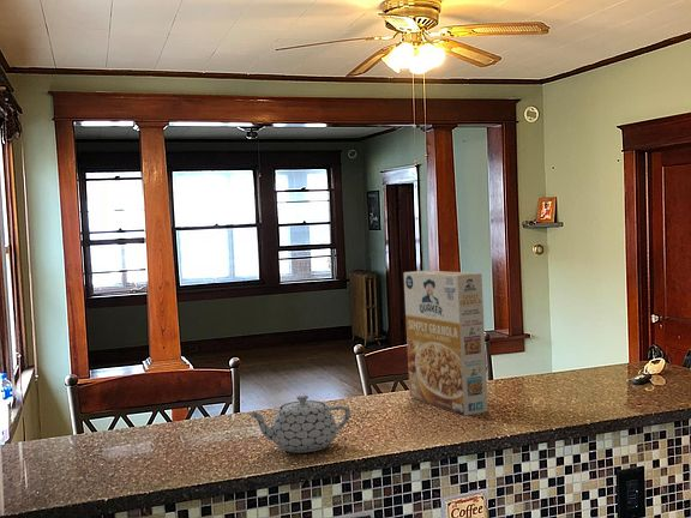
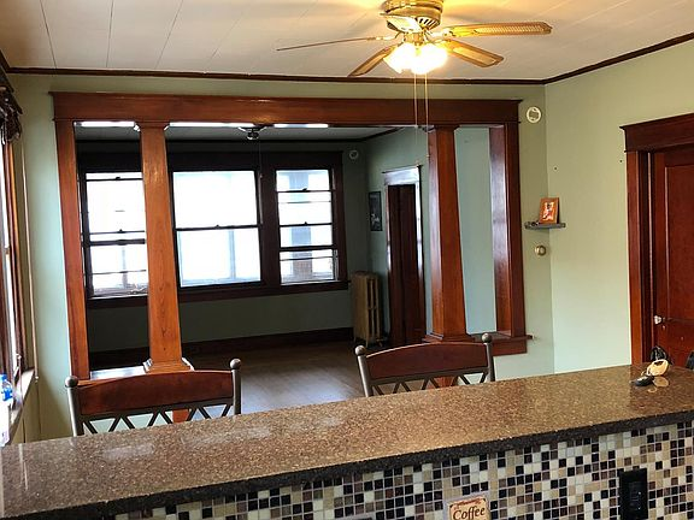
- cereal box [402,270,489,417]
- teapot [247,393,351,453]
